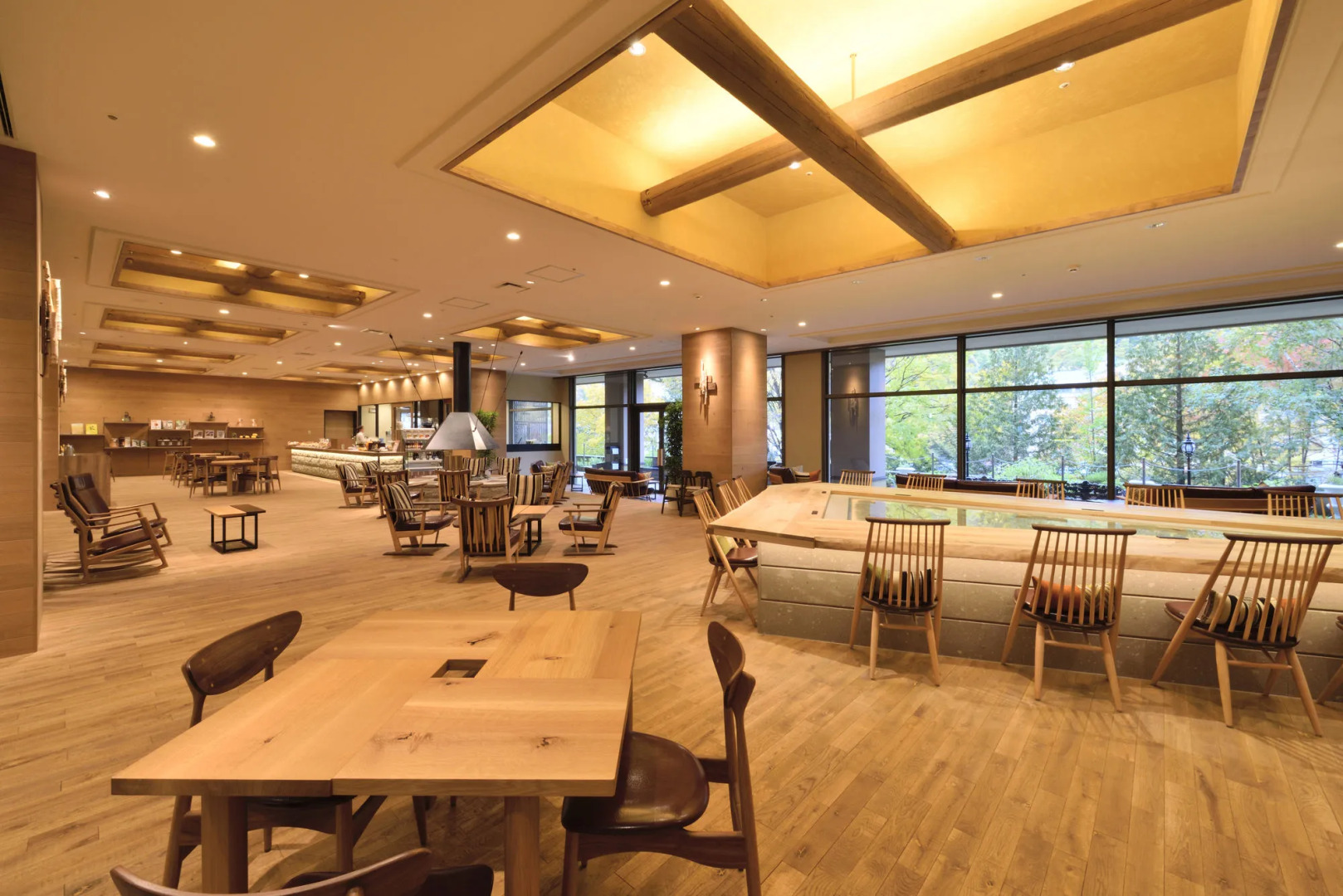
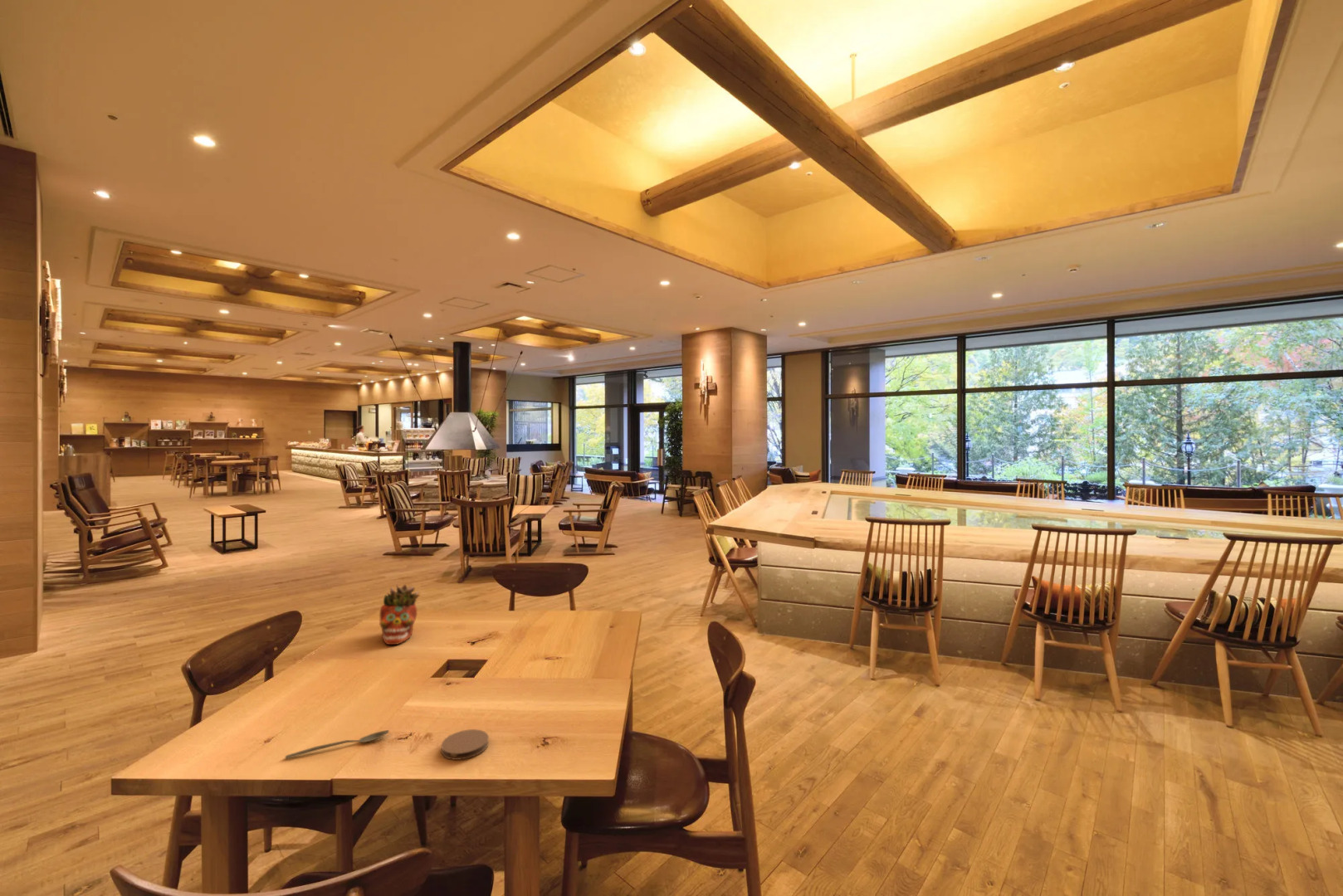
+ coaster [440,728,490,761]
+ succulent planter [378,583,420,645]
+ spoon [284,729,390,760]
